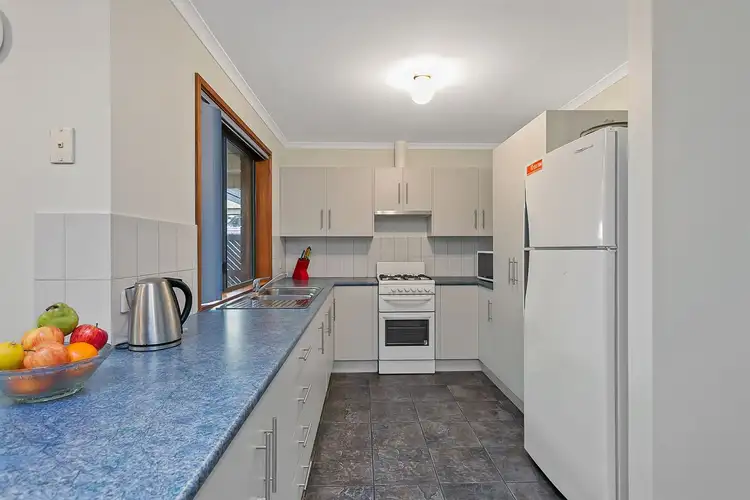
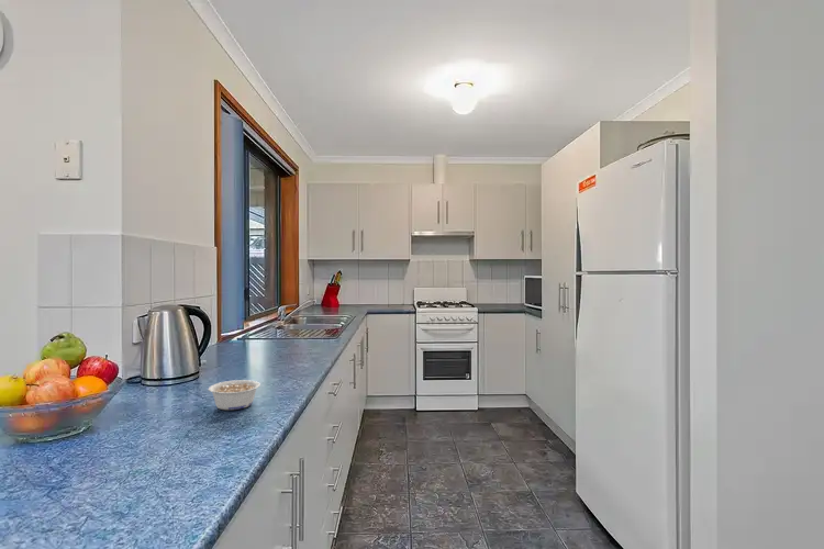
+ legume [208,379,261,411]
